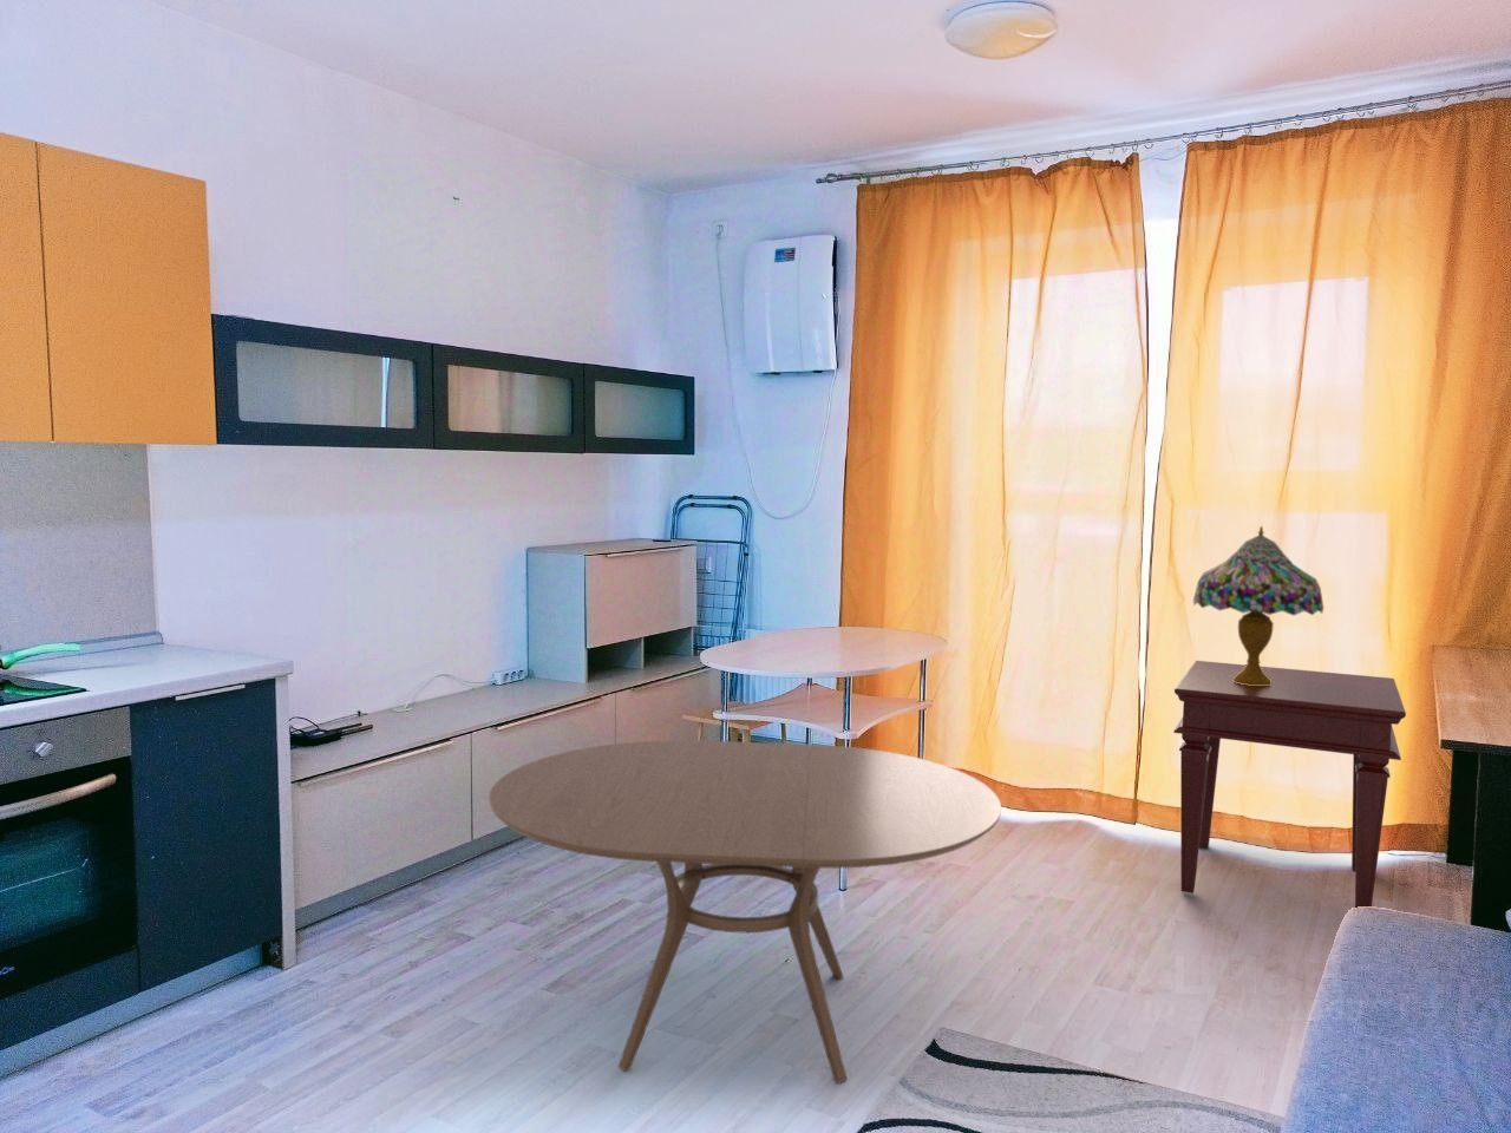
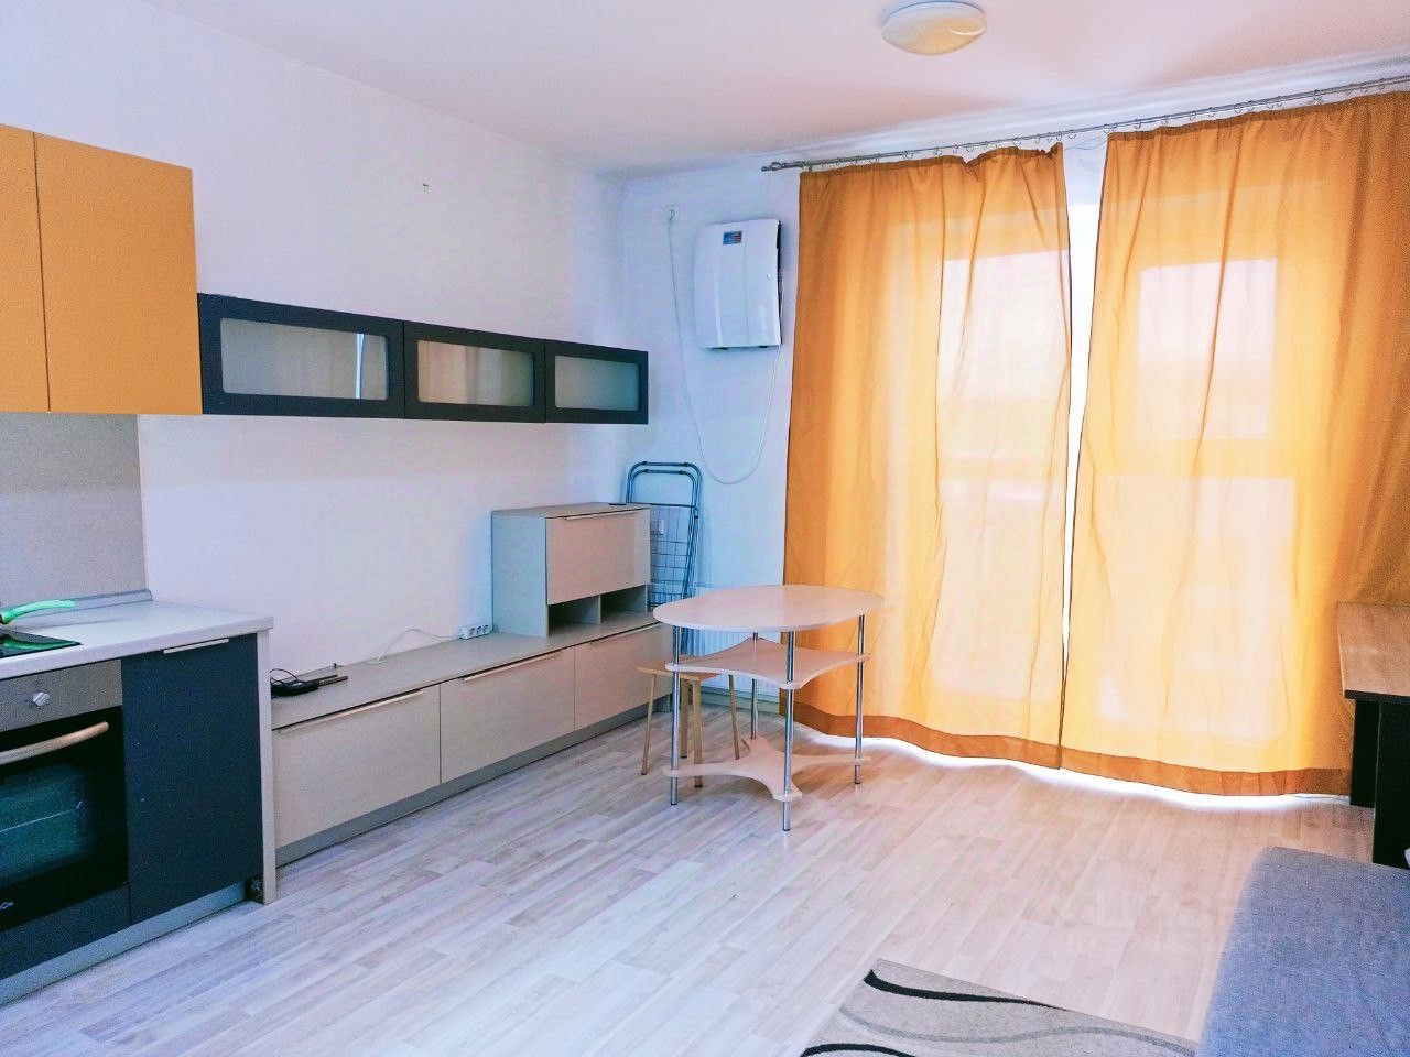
- table lamp [1192,524,1324,686]
- dining table [489,739,1002,1084]
- side table [1172,659,1407,909]
